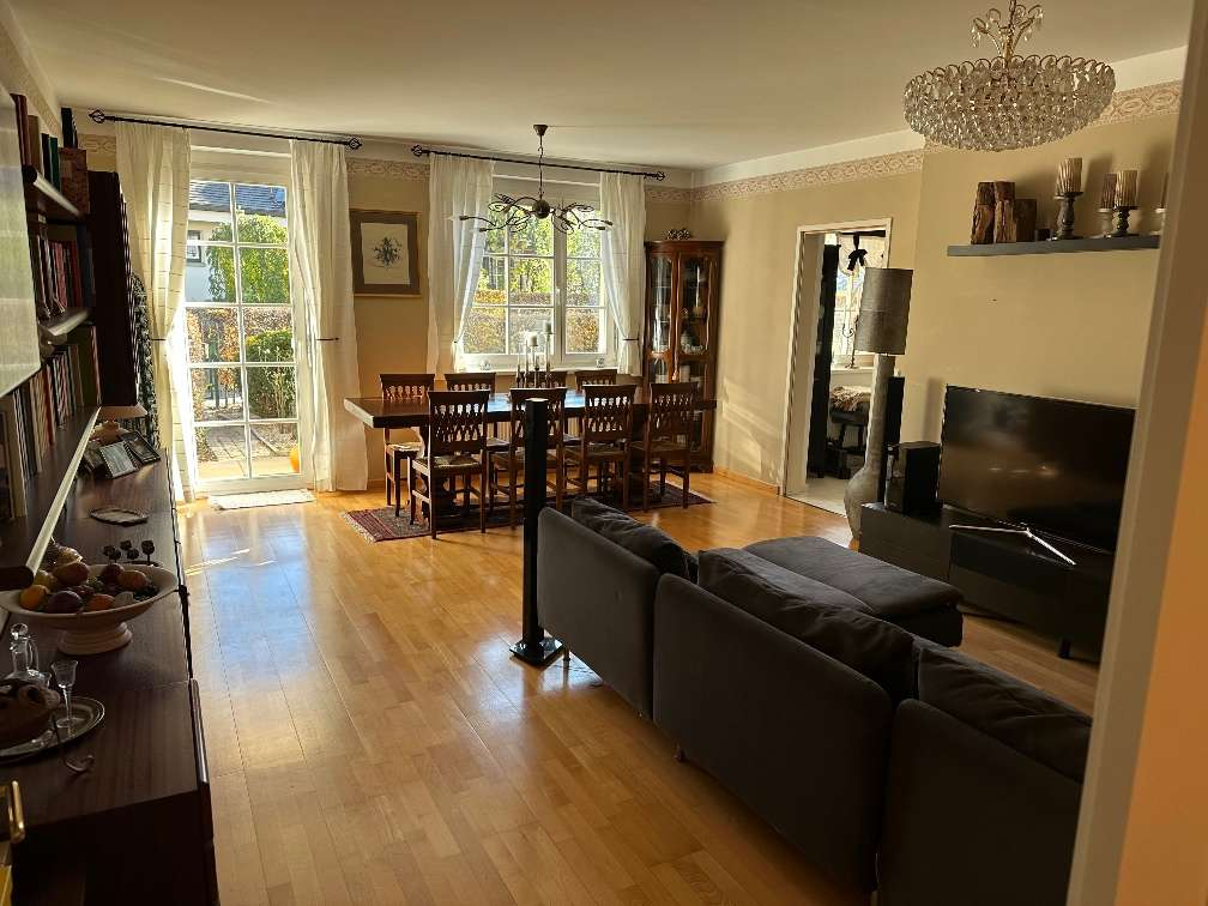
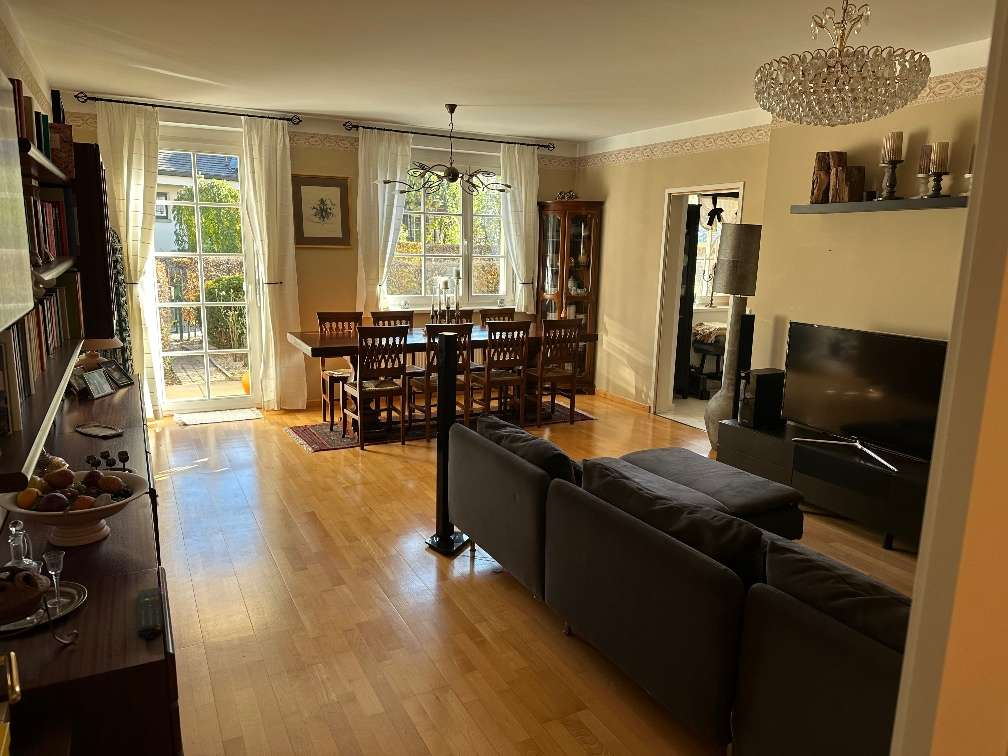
+ remote control [137,586,165,640]
